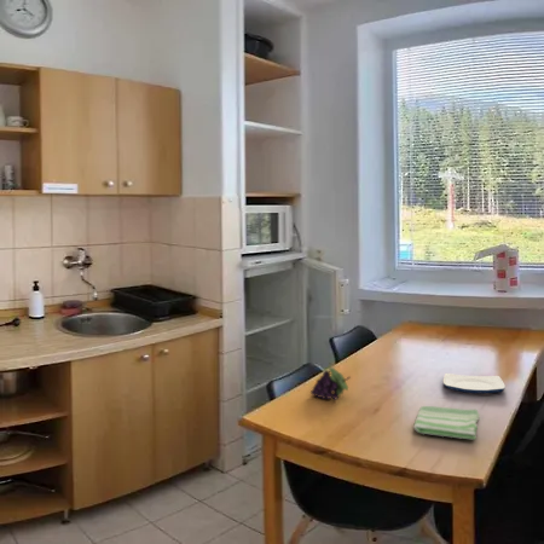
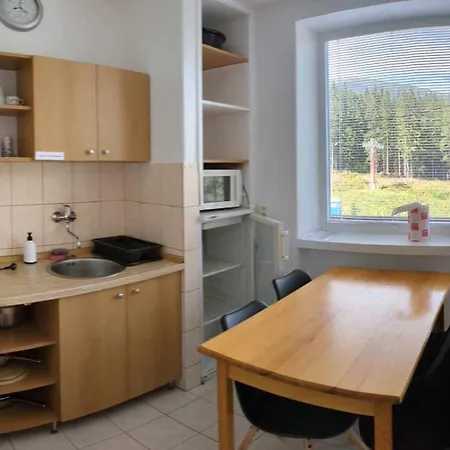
- fruit [309,365,352,400]
- plate [442,372,507,394]
- dish towel [412,405,480,441]
